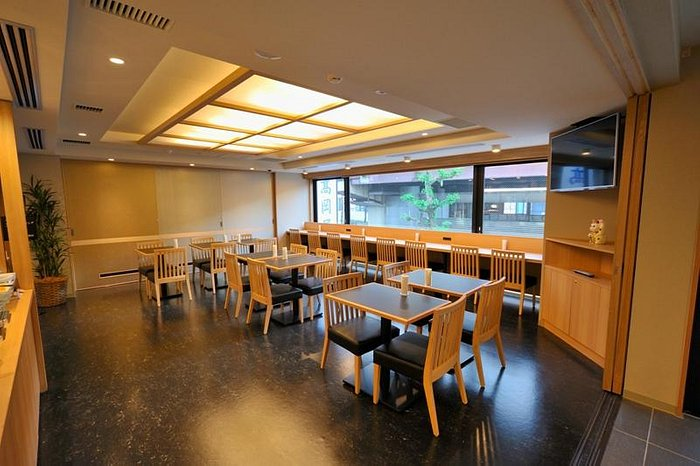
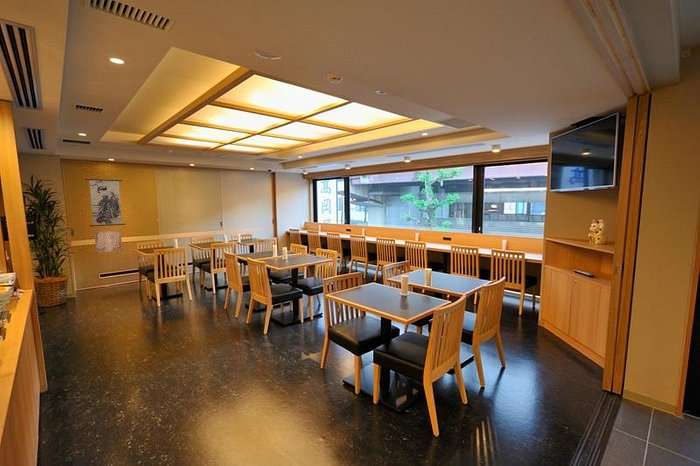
+ wall scroll [84,173,127,227]
+ wall art [94,229,123,254]
